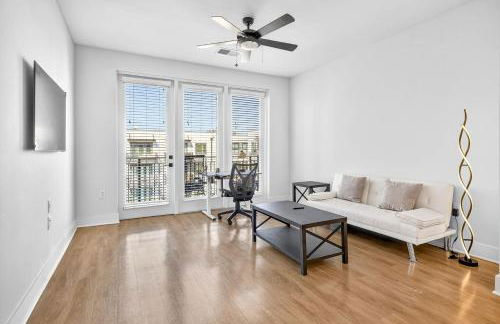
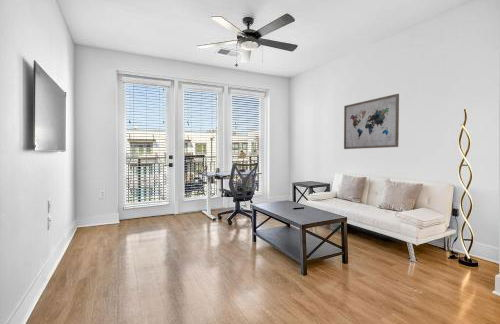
+ wall art [343,93,400,150]
